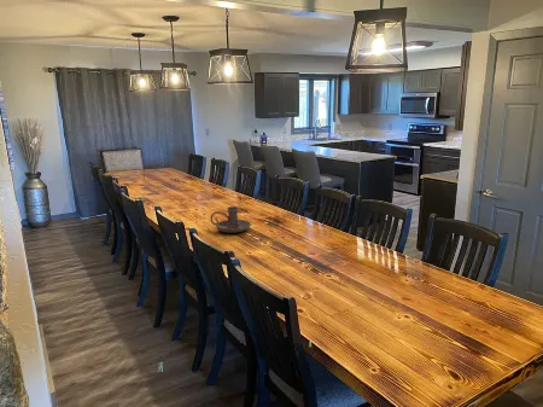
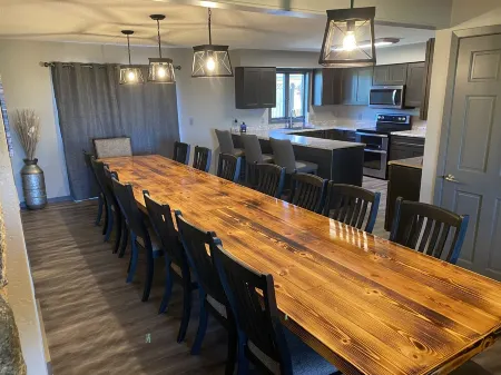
- candle holder [210,205,252,234]
